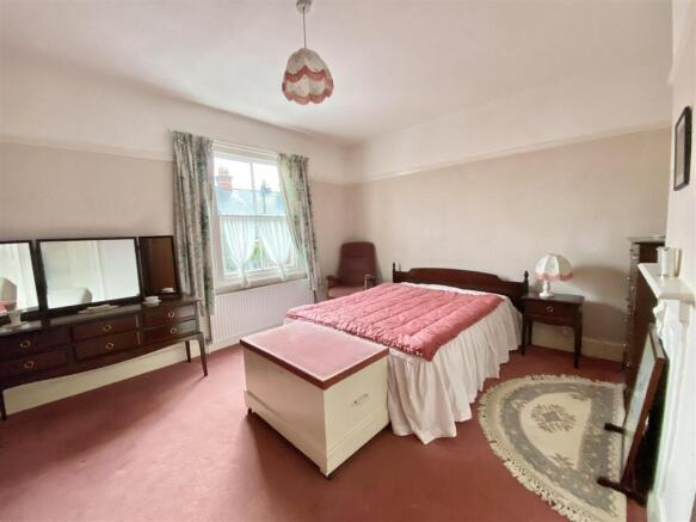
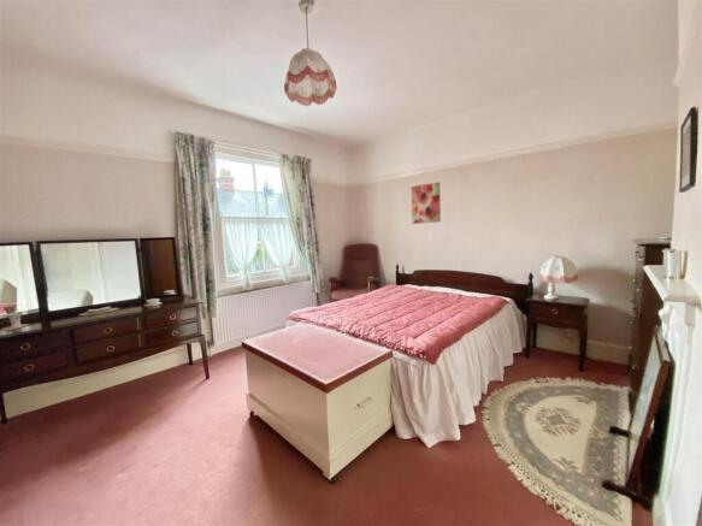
+ wall art [411,181,442,225]
